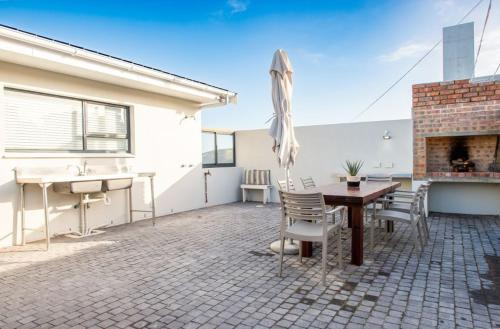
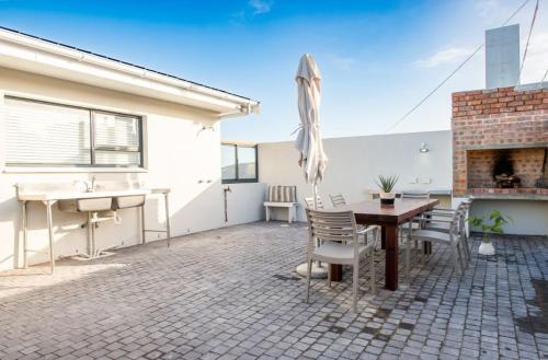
+ house plant [464,208,515,256]
